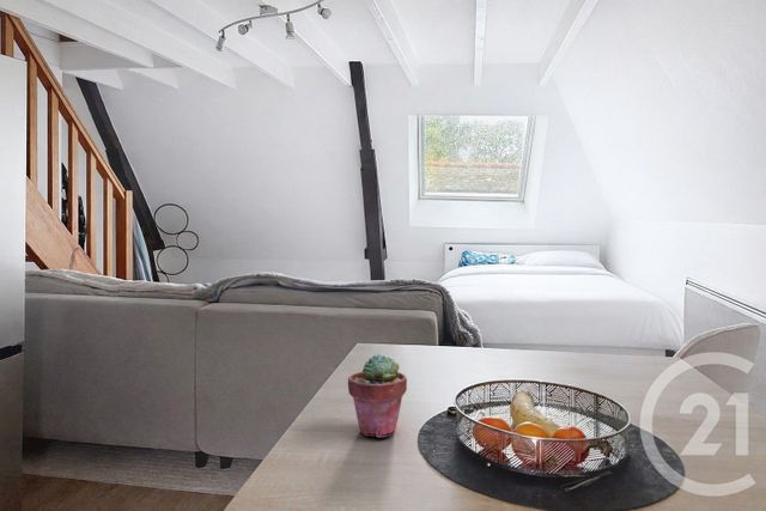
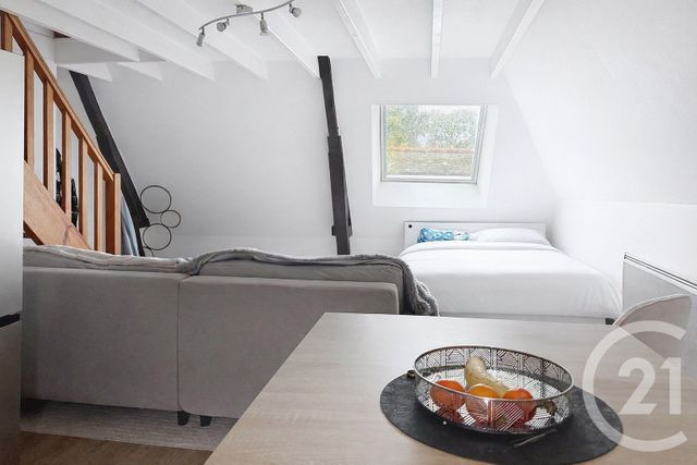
- potted succulent [347,353,408,439]
